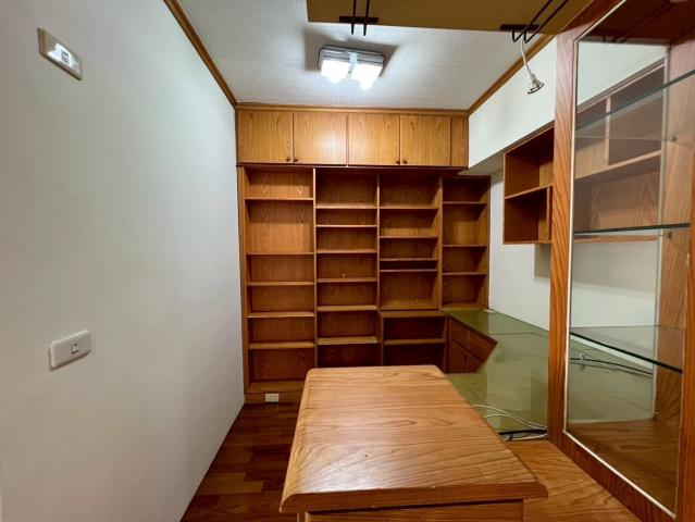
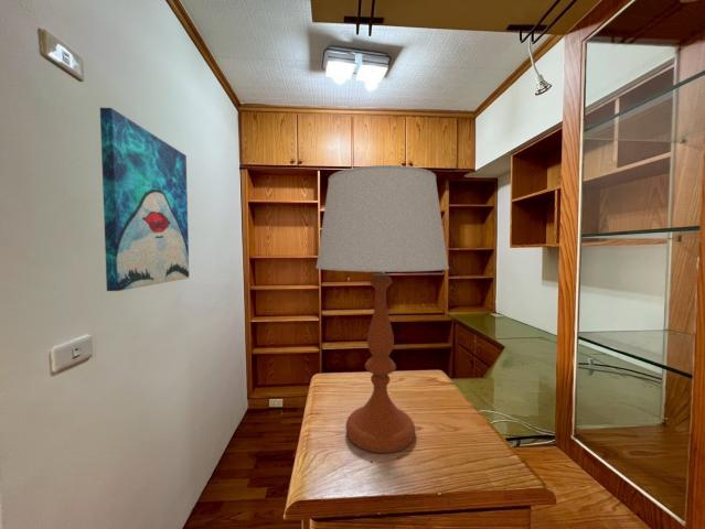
+ wall art [99,107,190,292]
+ table lamp [314,164,450,454]
